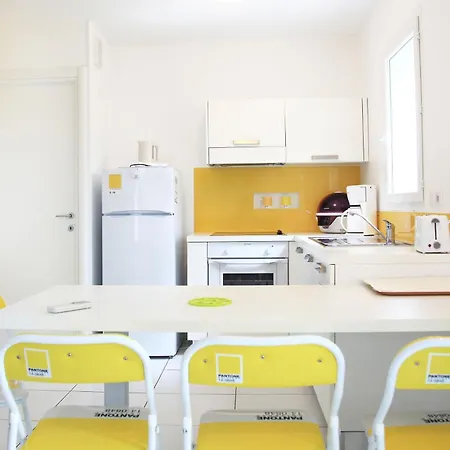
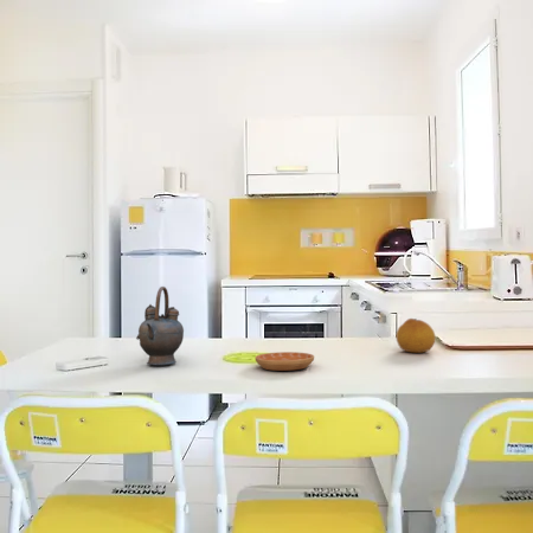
+ fruit [396,317,436,354]
+ saucer [255,351,315,372]
+ teapot [135,285,185,367]
